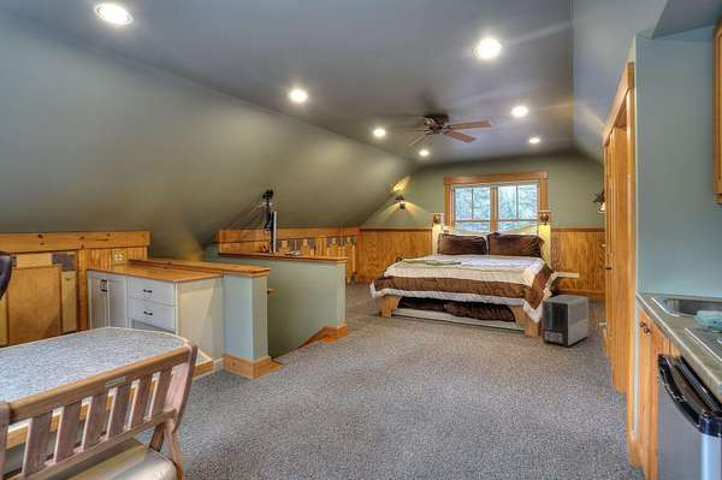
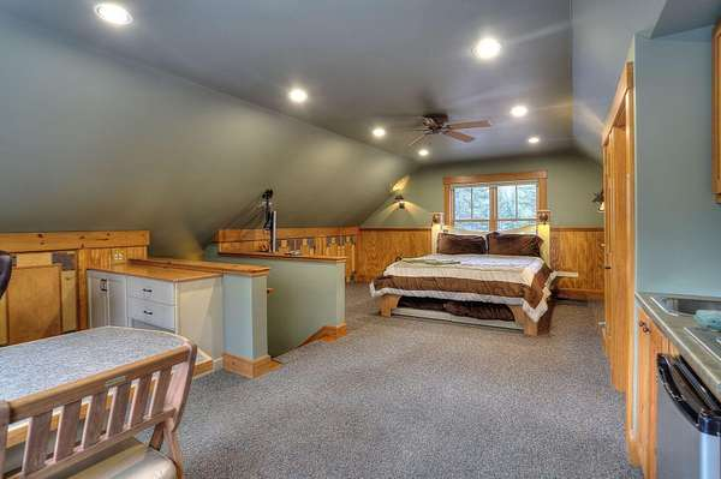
- air purifier [540,294,590,348]
